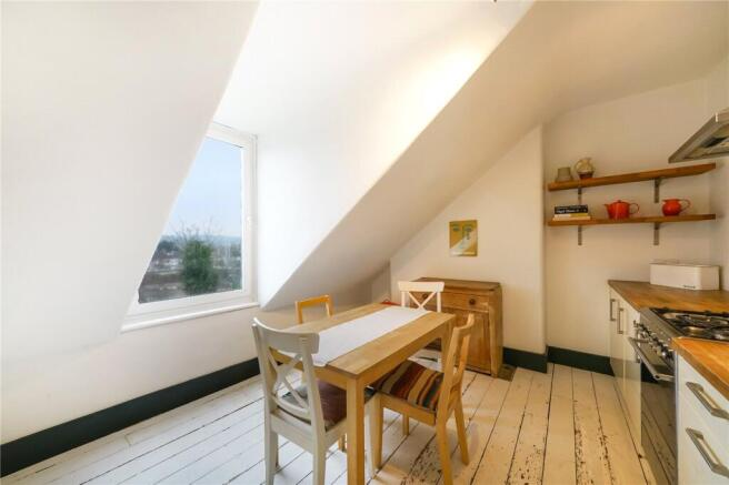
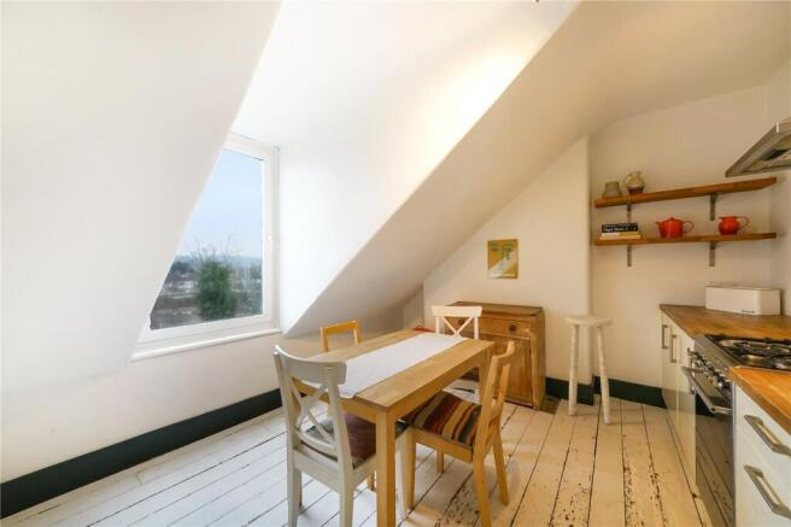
+ stool [564,314,613,426]
